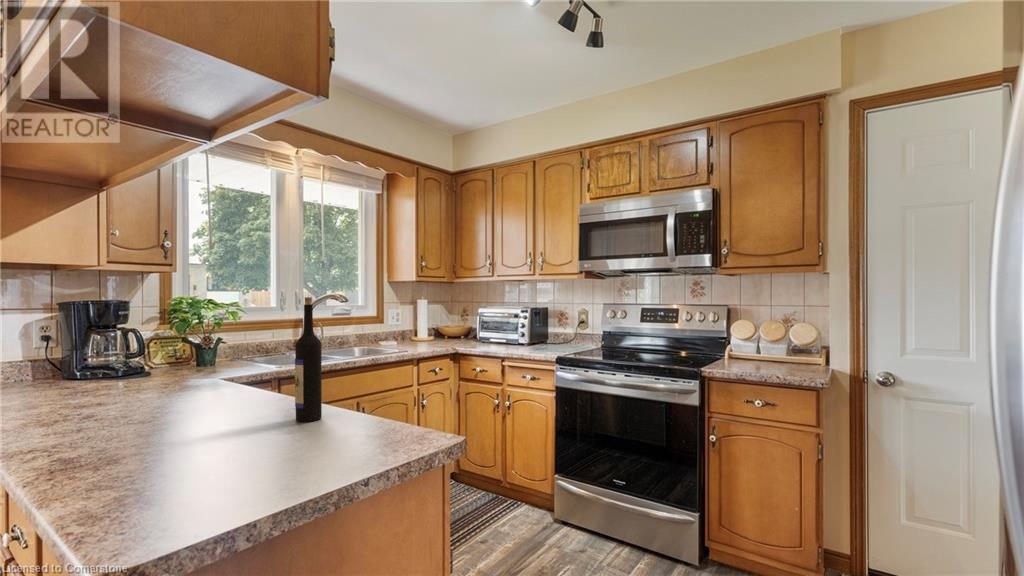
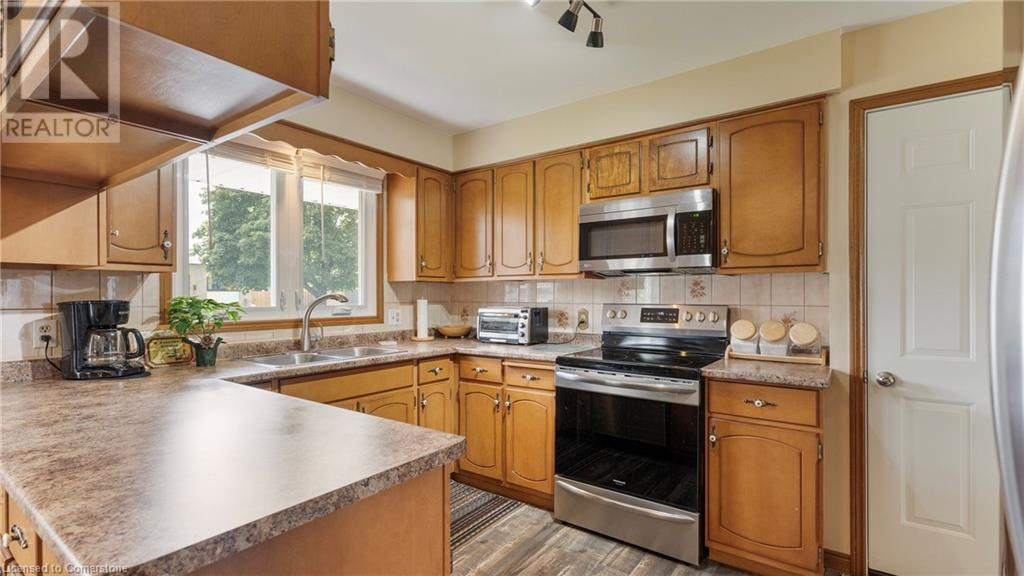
- wine bottle [294,296,323,423]
